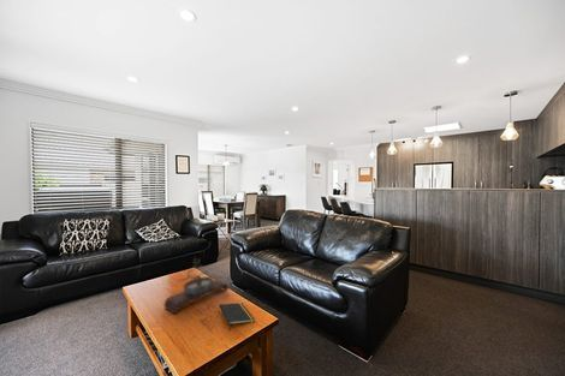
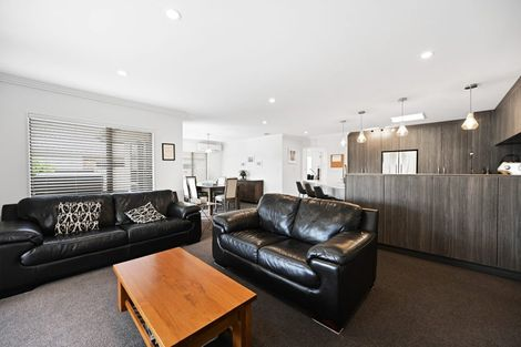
- notepad [218,302,256,332]
- bonsai tree [163,256,230,316]
